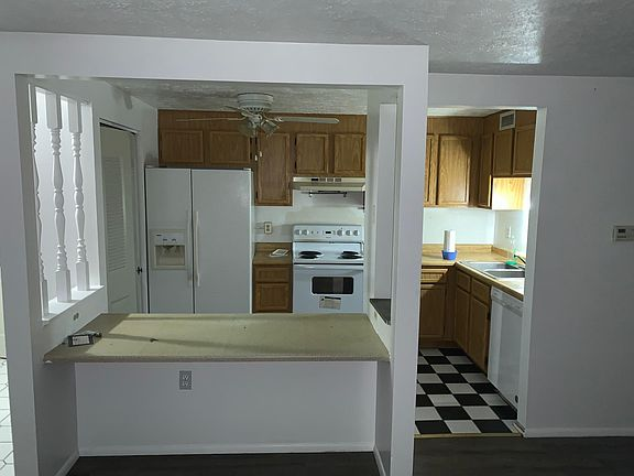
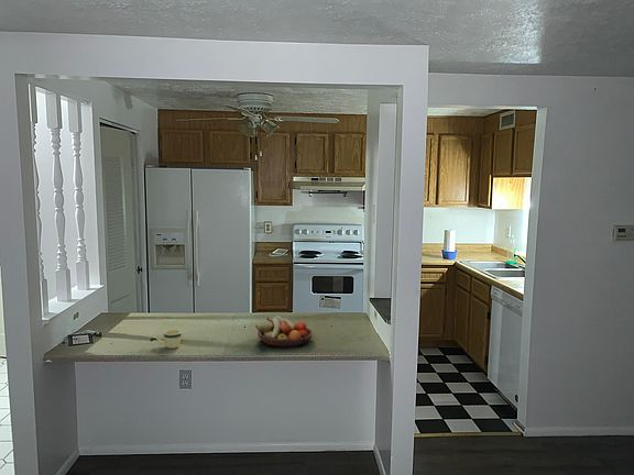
+ fruit bowl [254,314,314,349]
+ mug [155,329,183,350]
